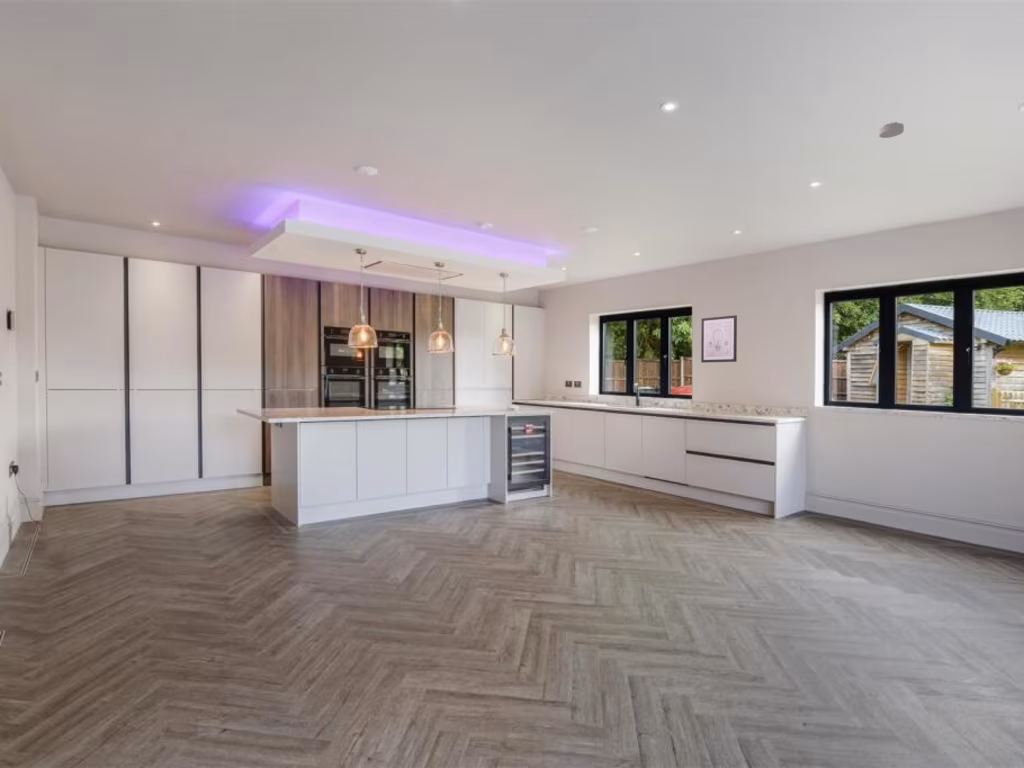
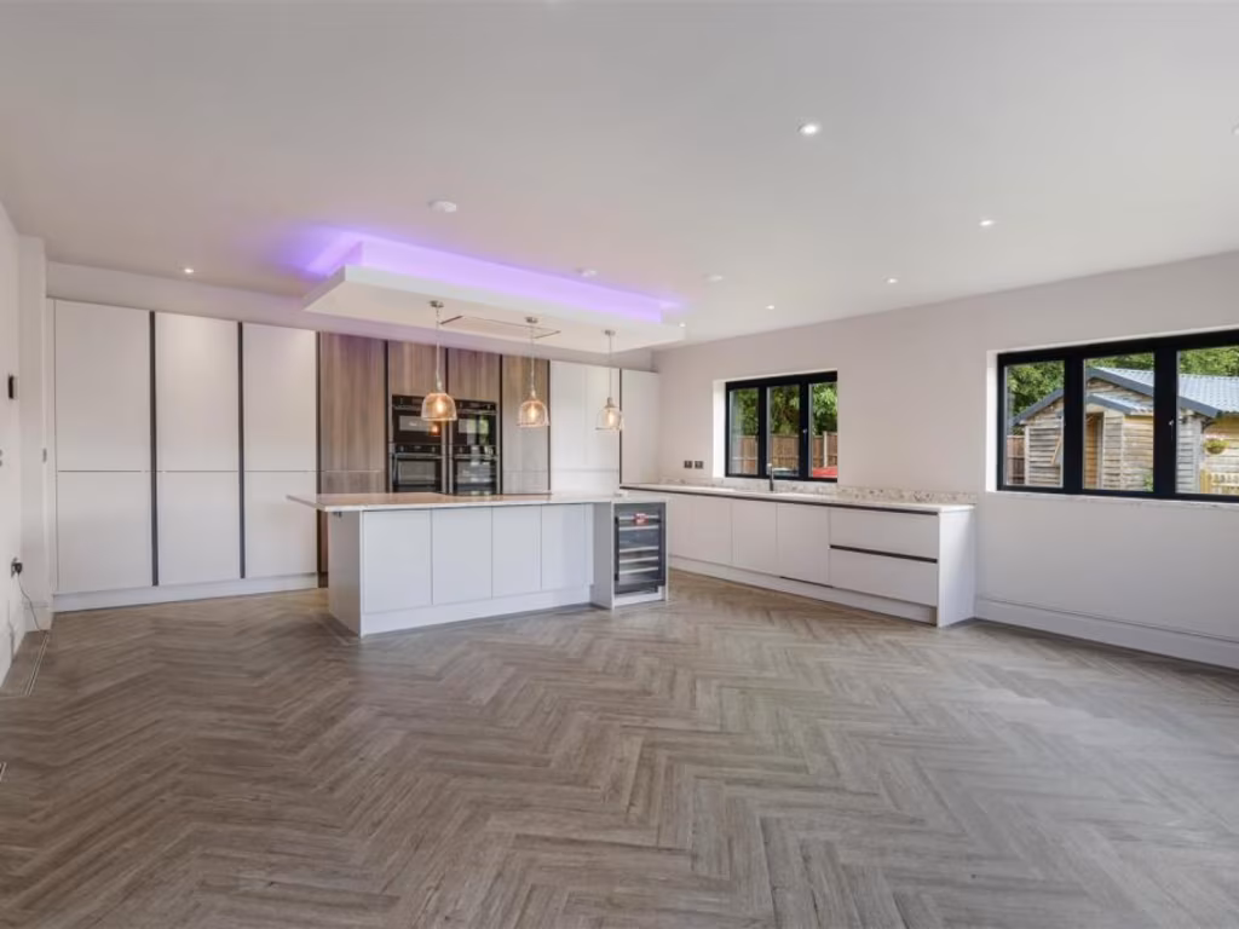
- smoke detector [878,121,905,139]
- wall art [700,314,738,364]
